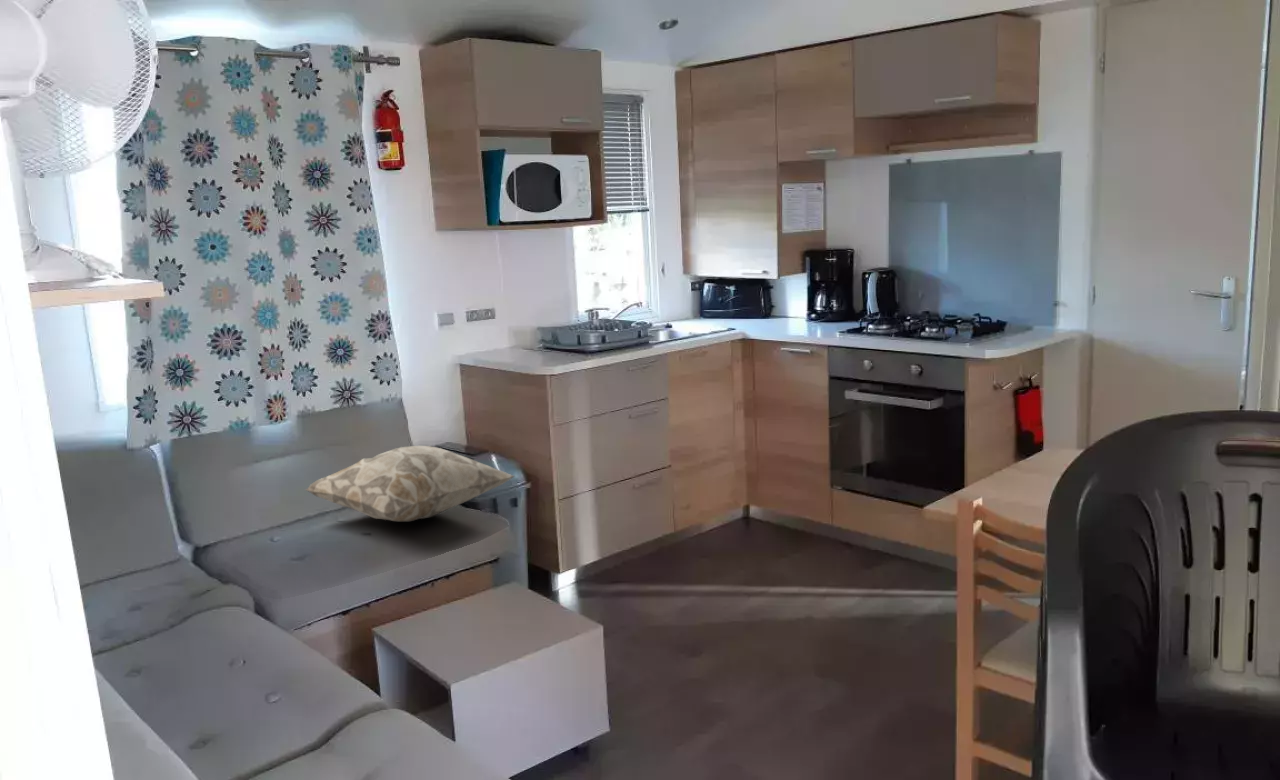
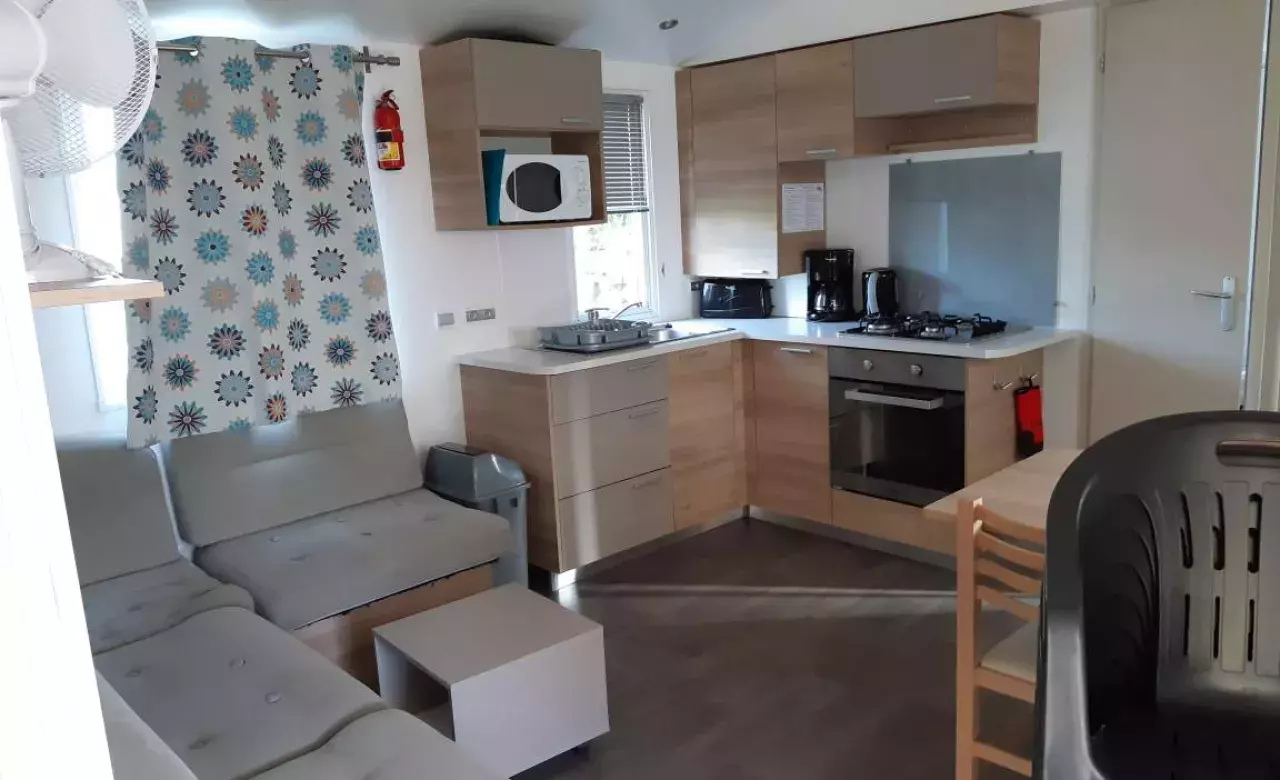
- decorative pillow [304,445,516,522]
